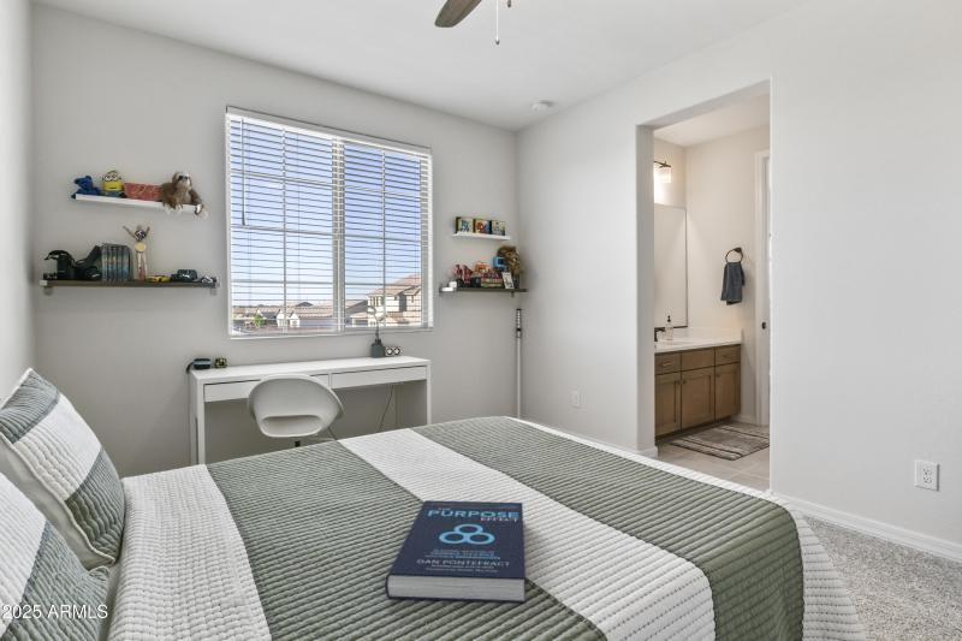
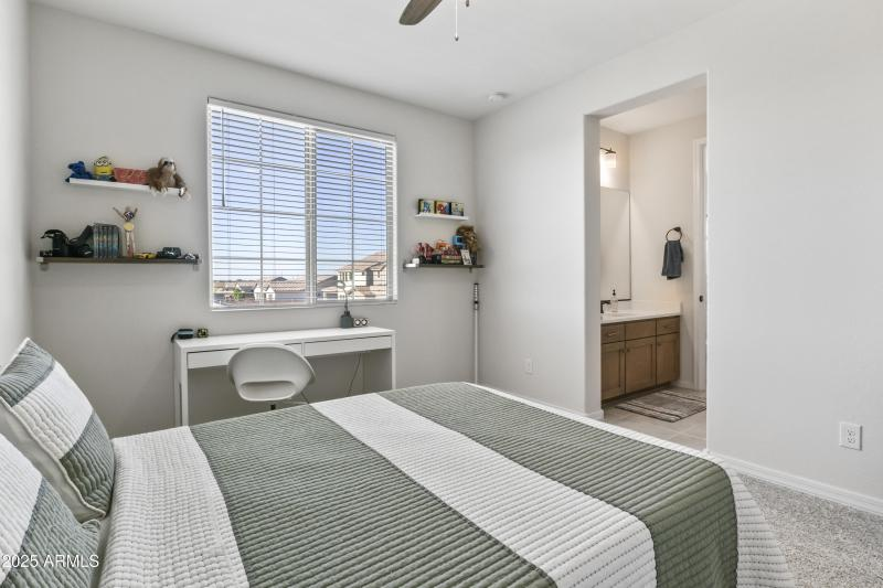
- book [384,499,527,605]
